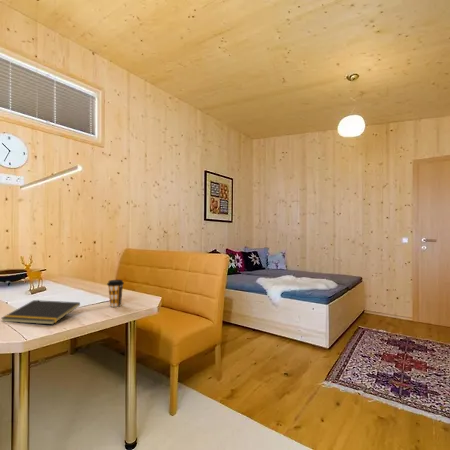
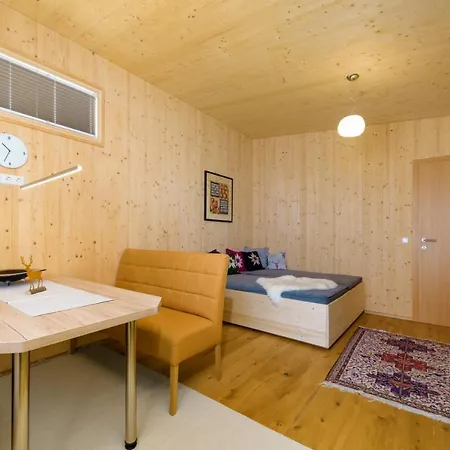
- coffee cup [106,279,125,308]
- notepad [0,299,81,326]
